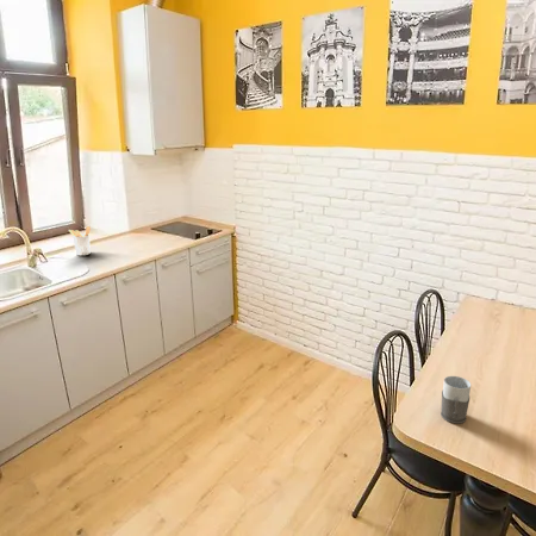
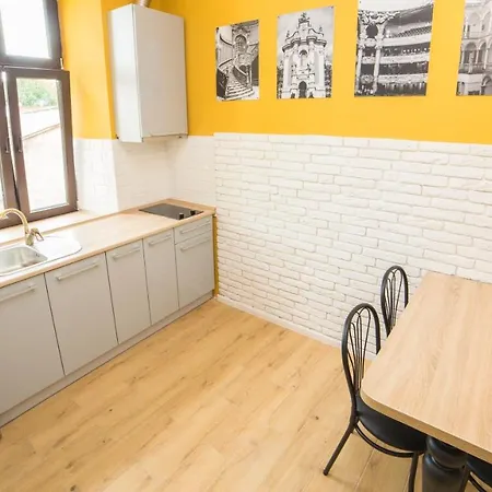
- mug [440,375,472,424]
- utensil holder [68,225,92,256]
